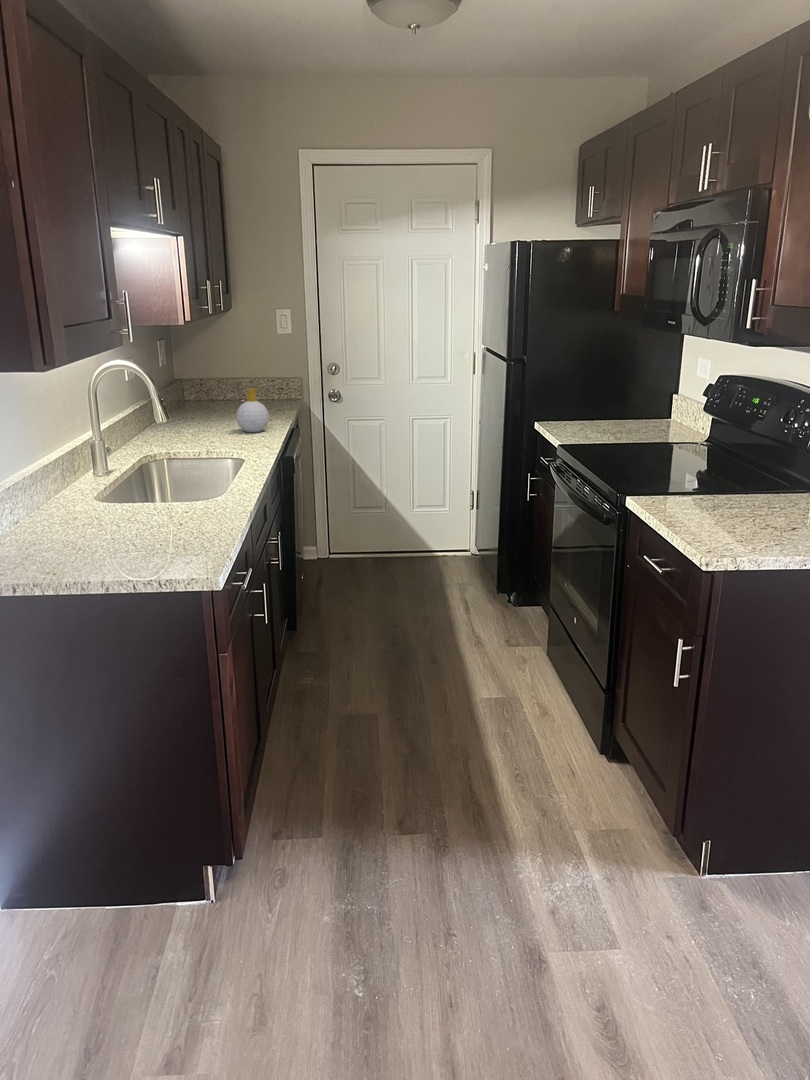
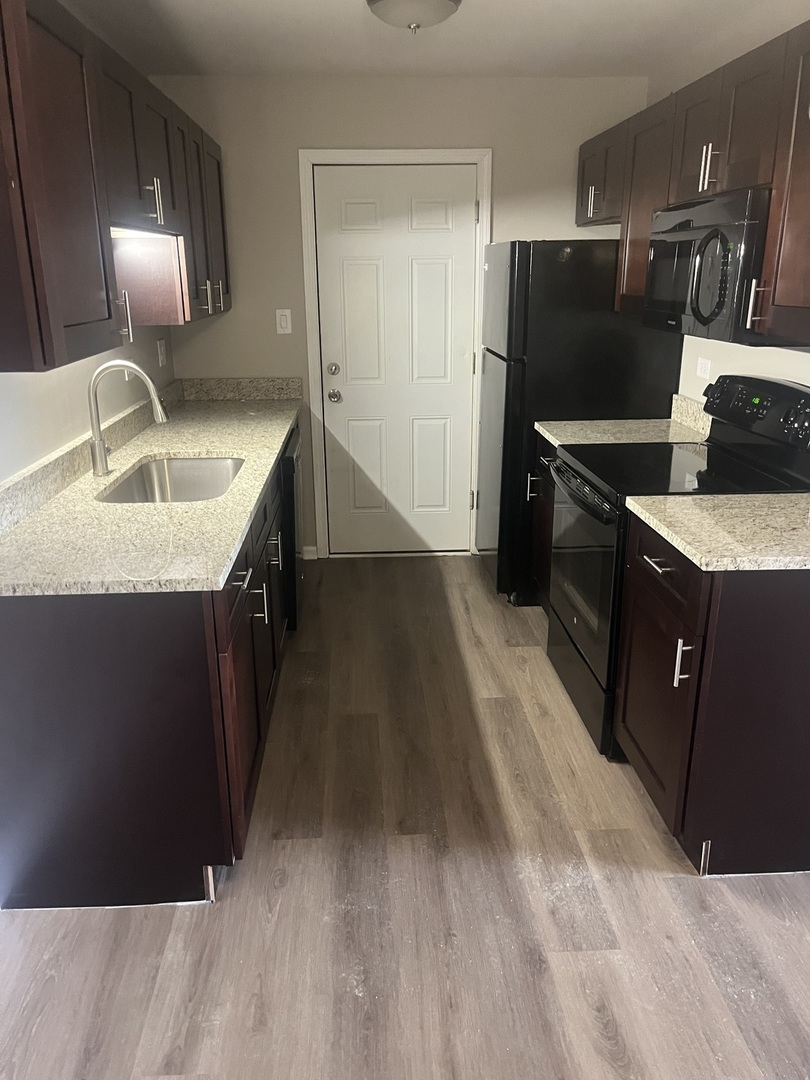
- soap bottle [236,388,270,433]
